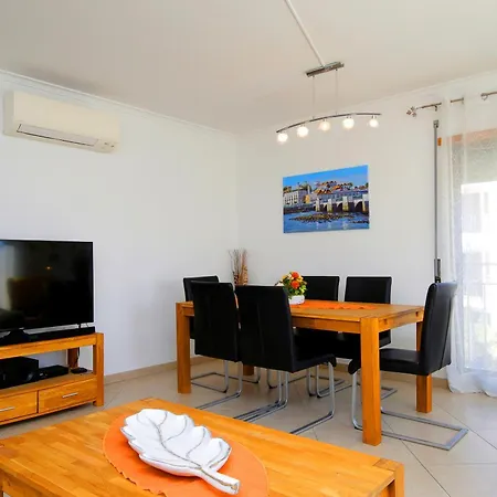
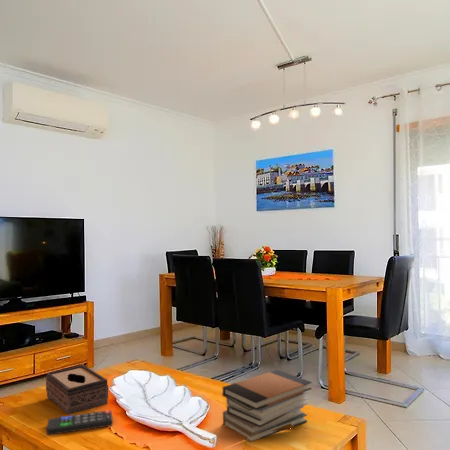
+ tissue box [45,364,109,415]
+ book stack [221,369,313,443]
+ remote control [46,409,114,436]
